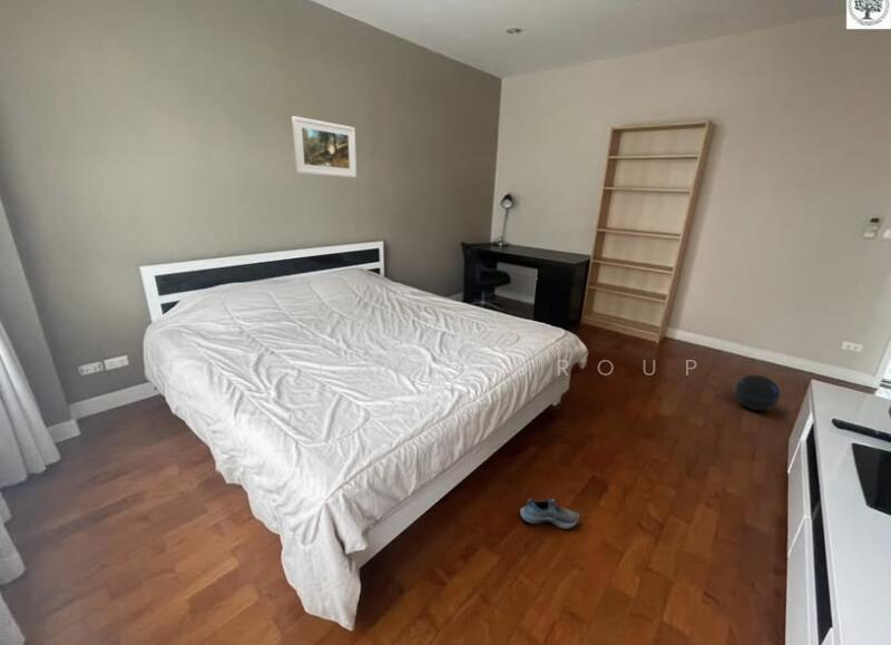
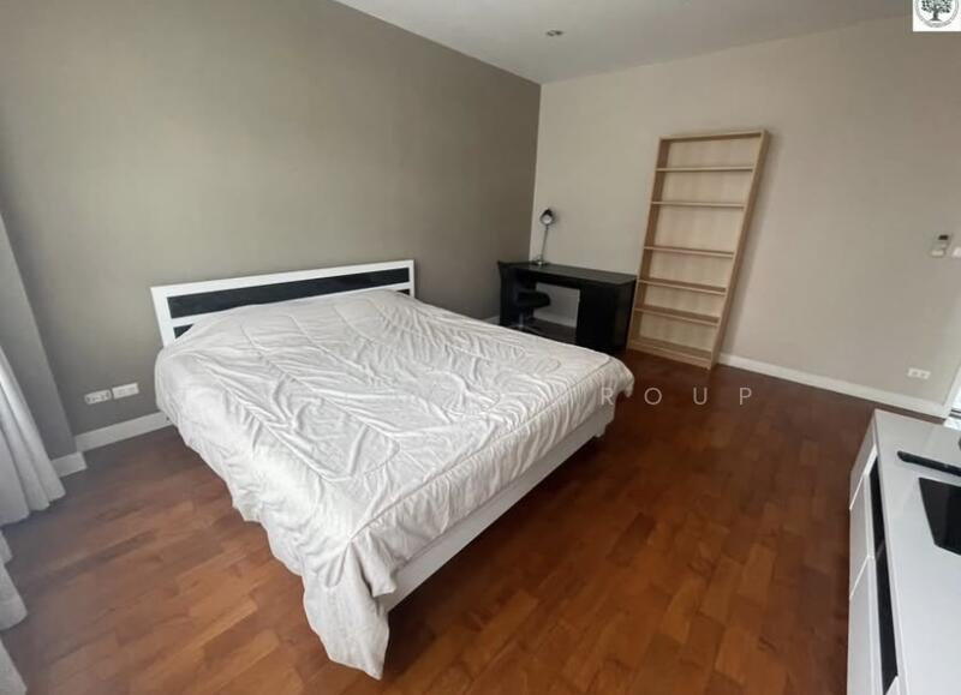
- shoe [519,497,580,530]
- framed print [291,115,358,178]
- ball [734,373,781,411]
